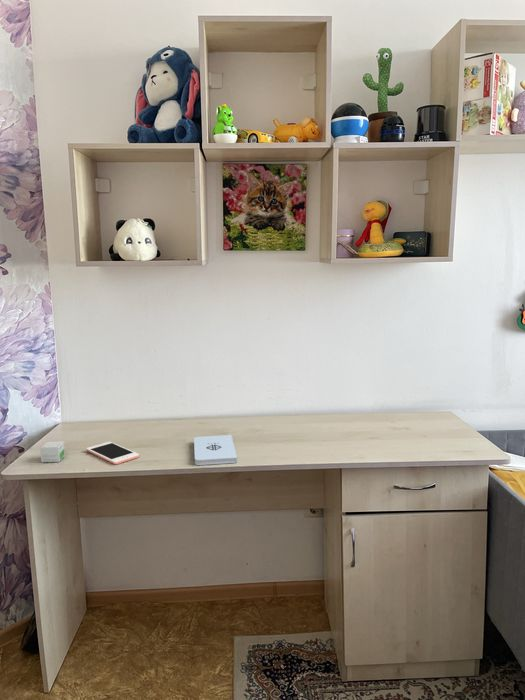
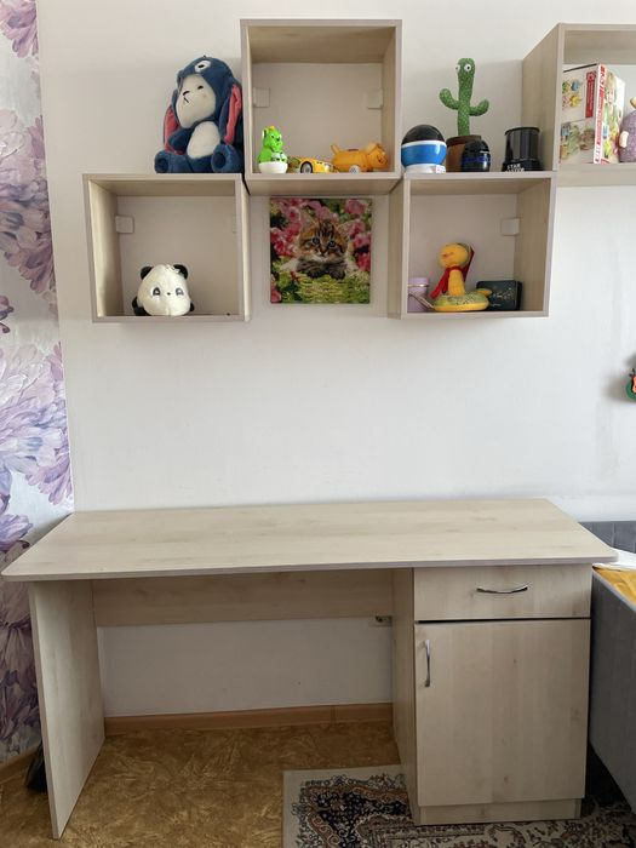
- small box [40,440,66,463]
- cell phone [86,441,140,465]
- notepad [193,434,238,466]
